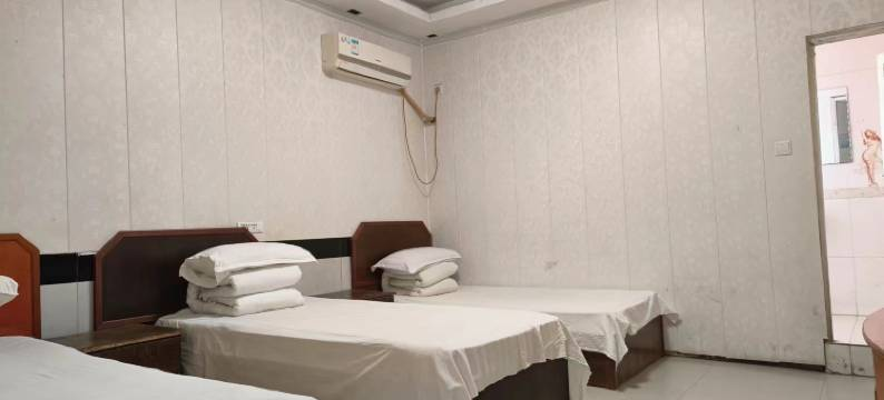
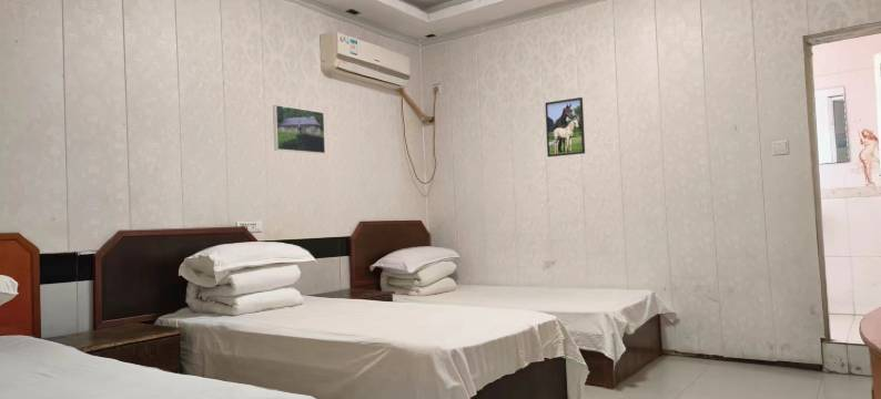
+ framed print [544,96,586,158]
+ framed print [272,104,326,155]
